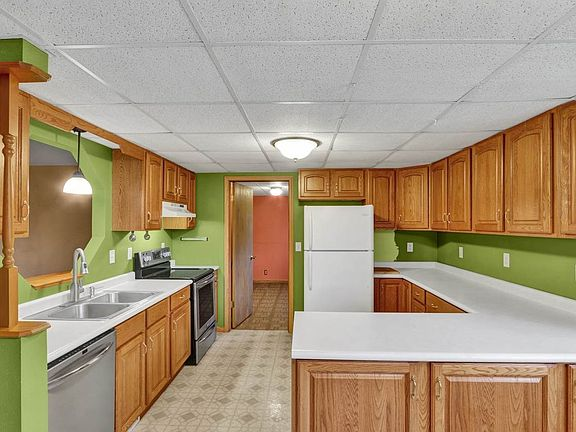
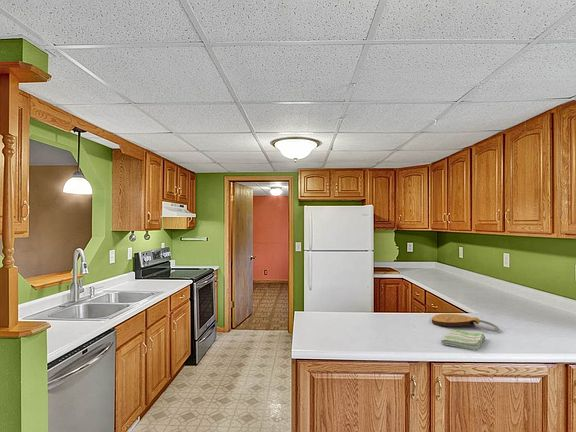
+ dish towel [440,329,486,351]
+ key chain [431,313,500,333]
